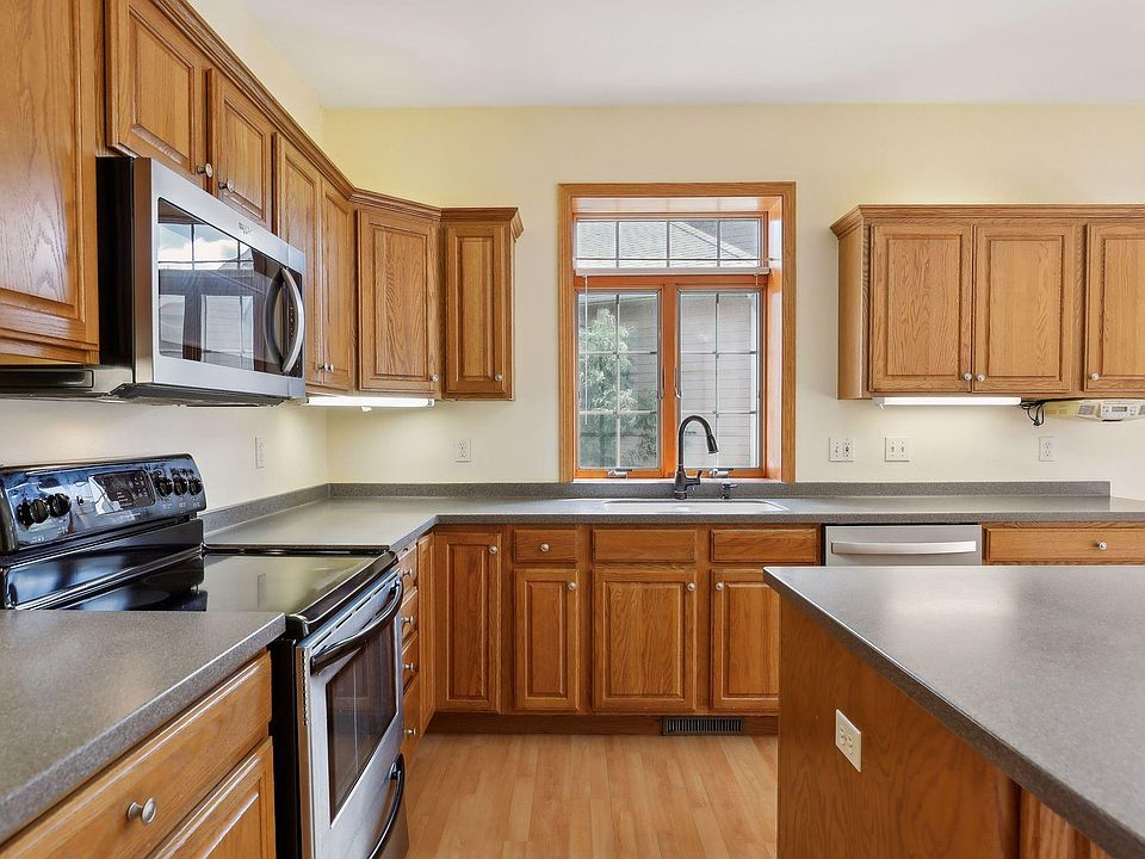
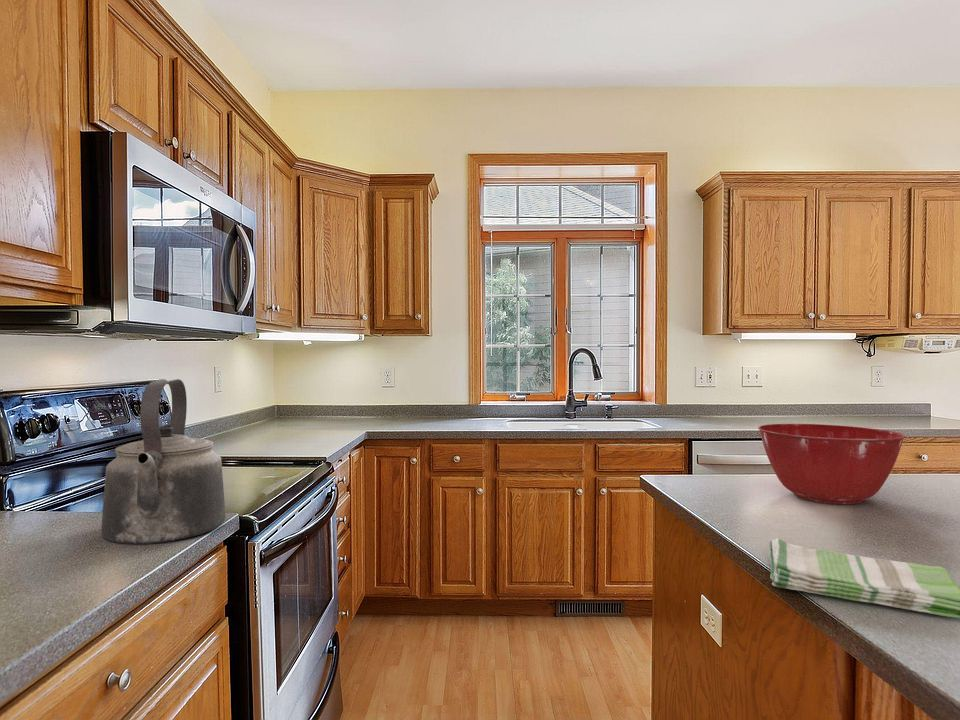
+ mixing bowl [757,423,906,505]
+ kettle [100,378,227,545]
+ dish towel [768,537,960,619]
